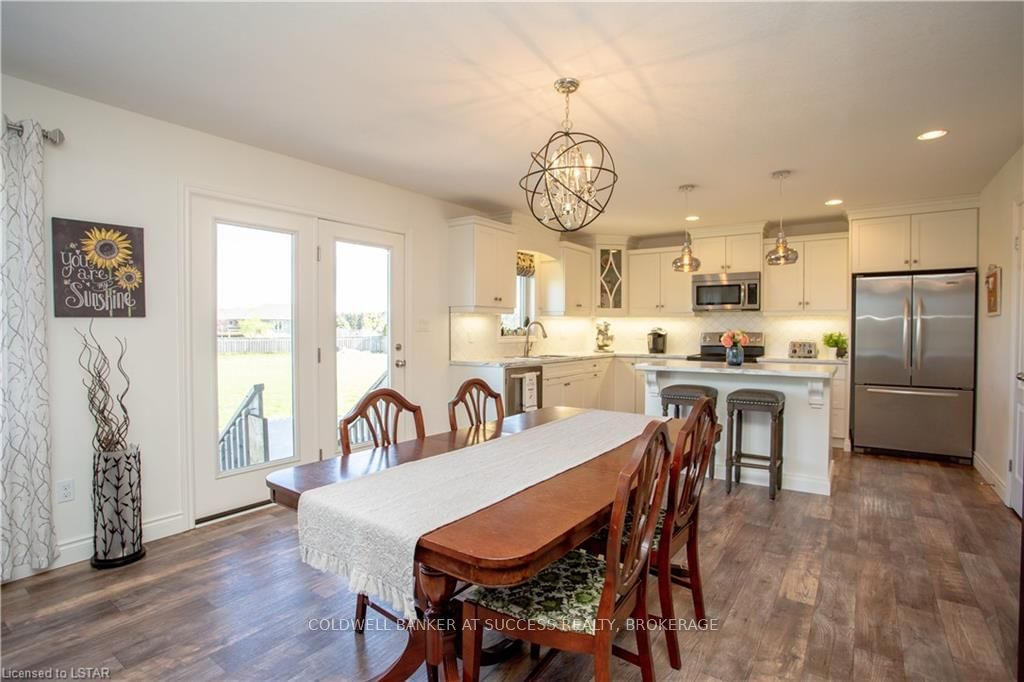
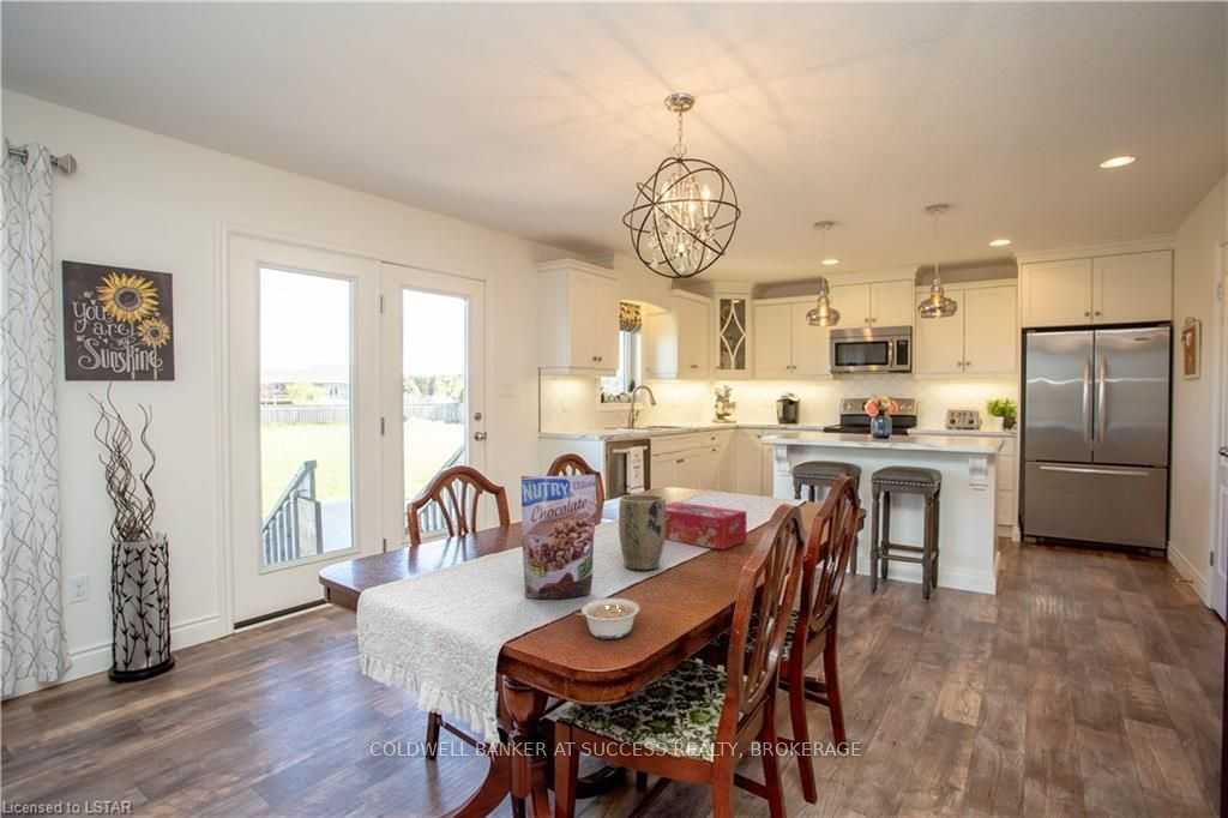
+ granola pouch [520,474,597,601]
+ tissue box [664,501,747,551]
+ plant pot [618,493,667,571]
+ legume [572,597,640,639]
